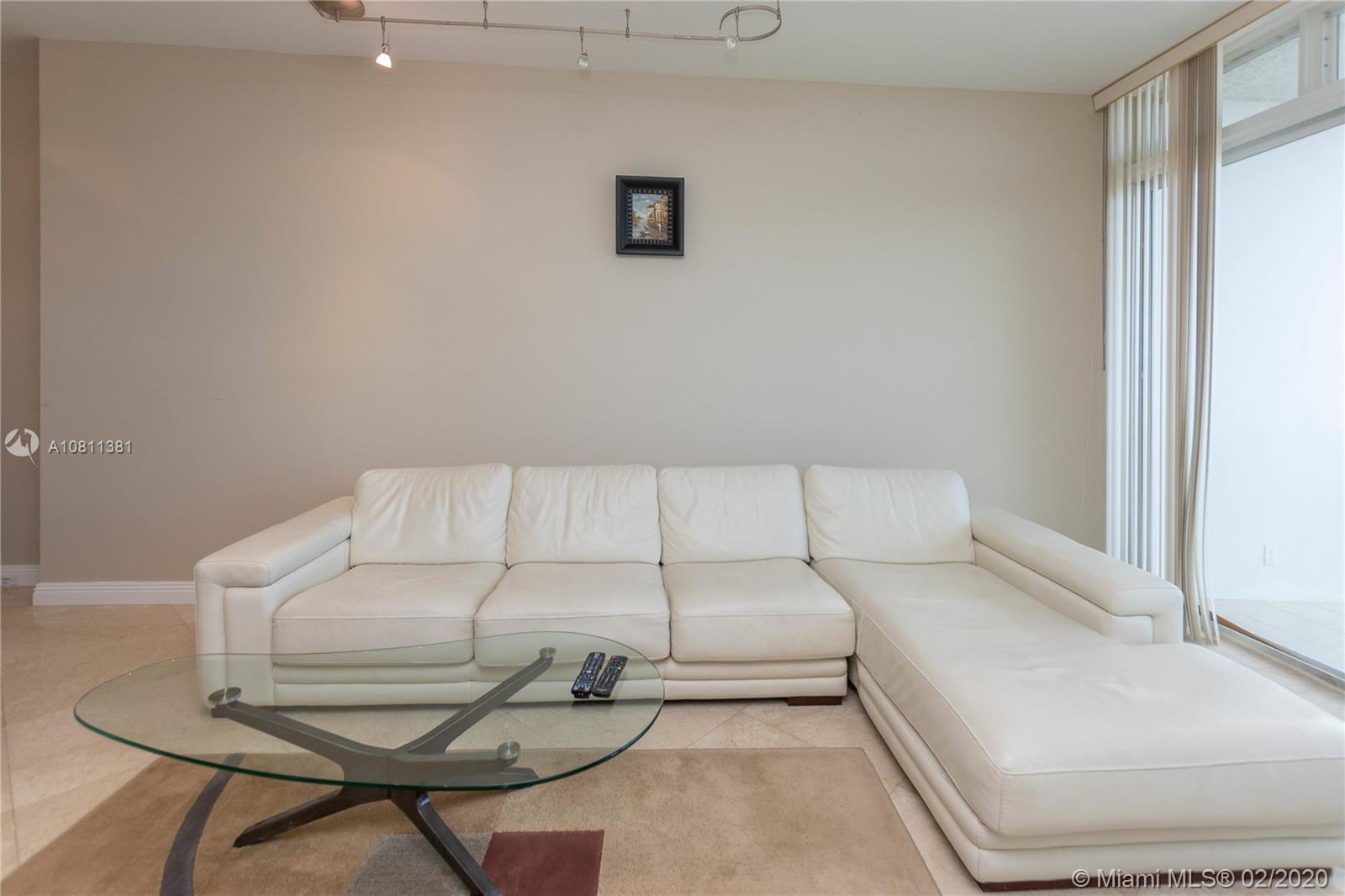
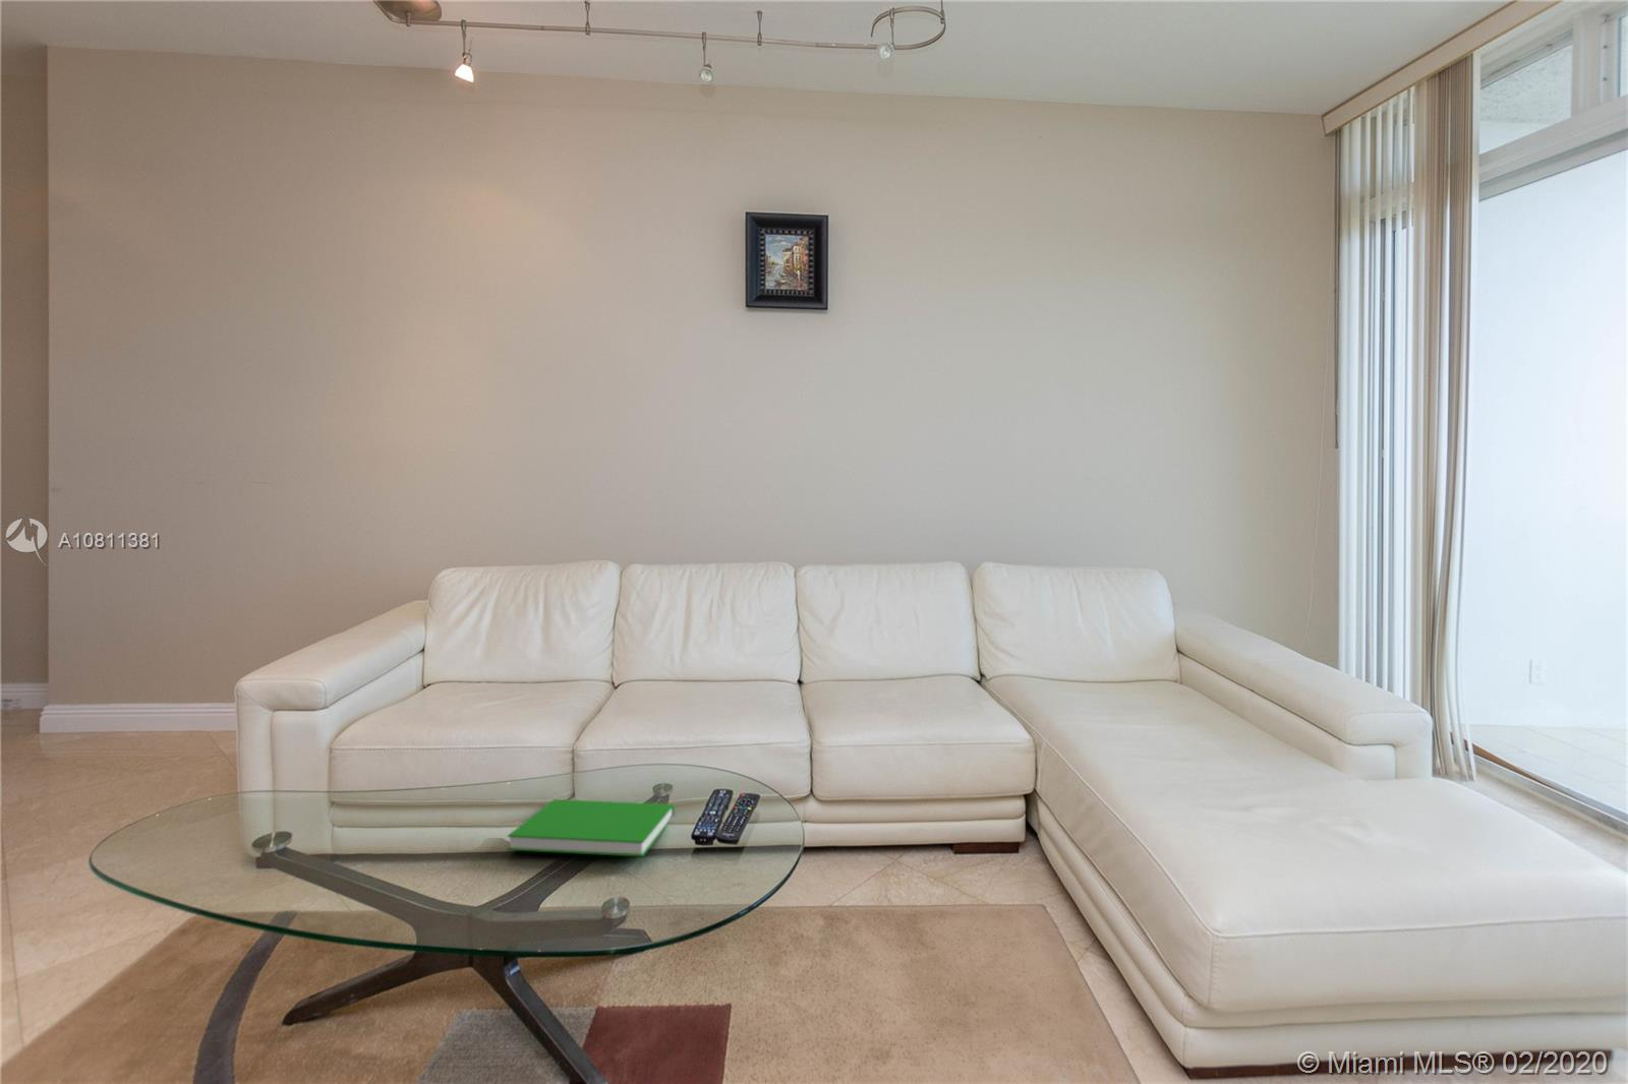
+ book [507,798,675,858]
